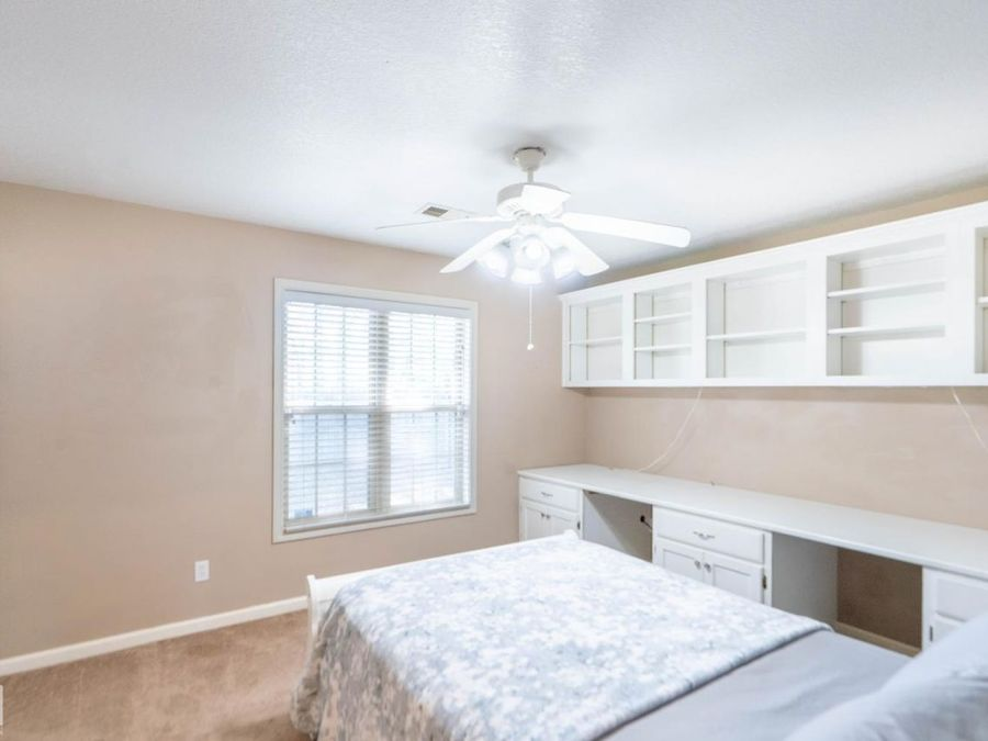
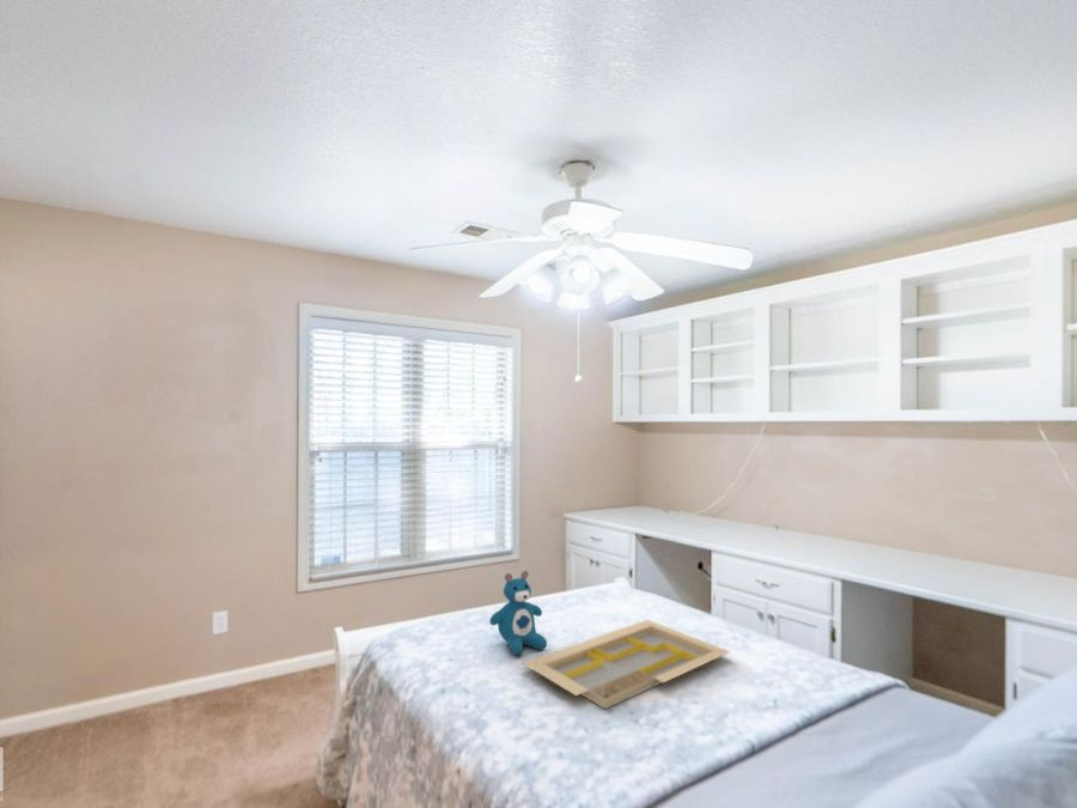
+ teddy bear [488,570,548,656]
+ serving tray [522,619,732,710]
